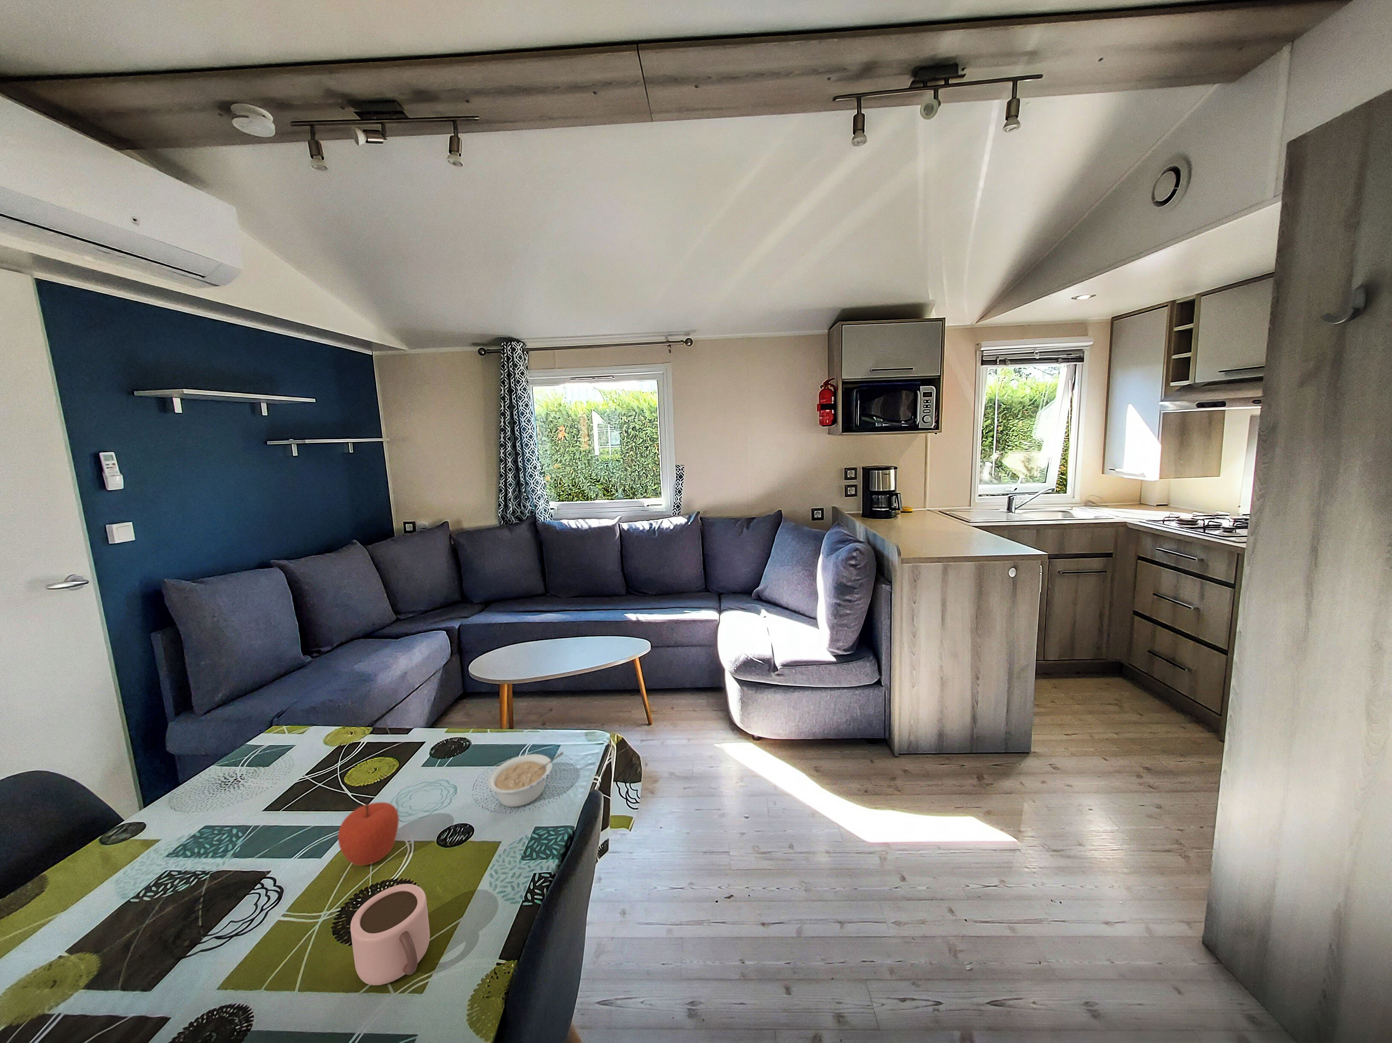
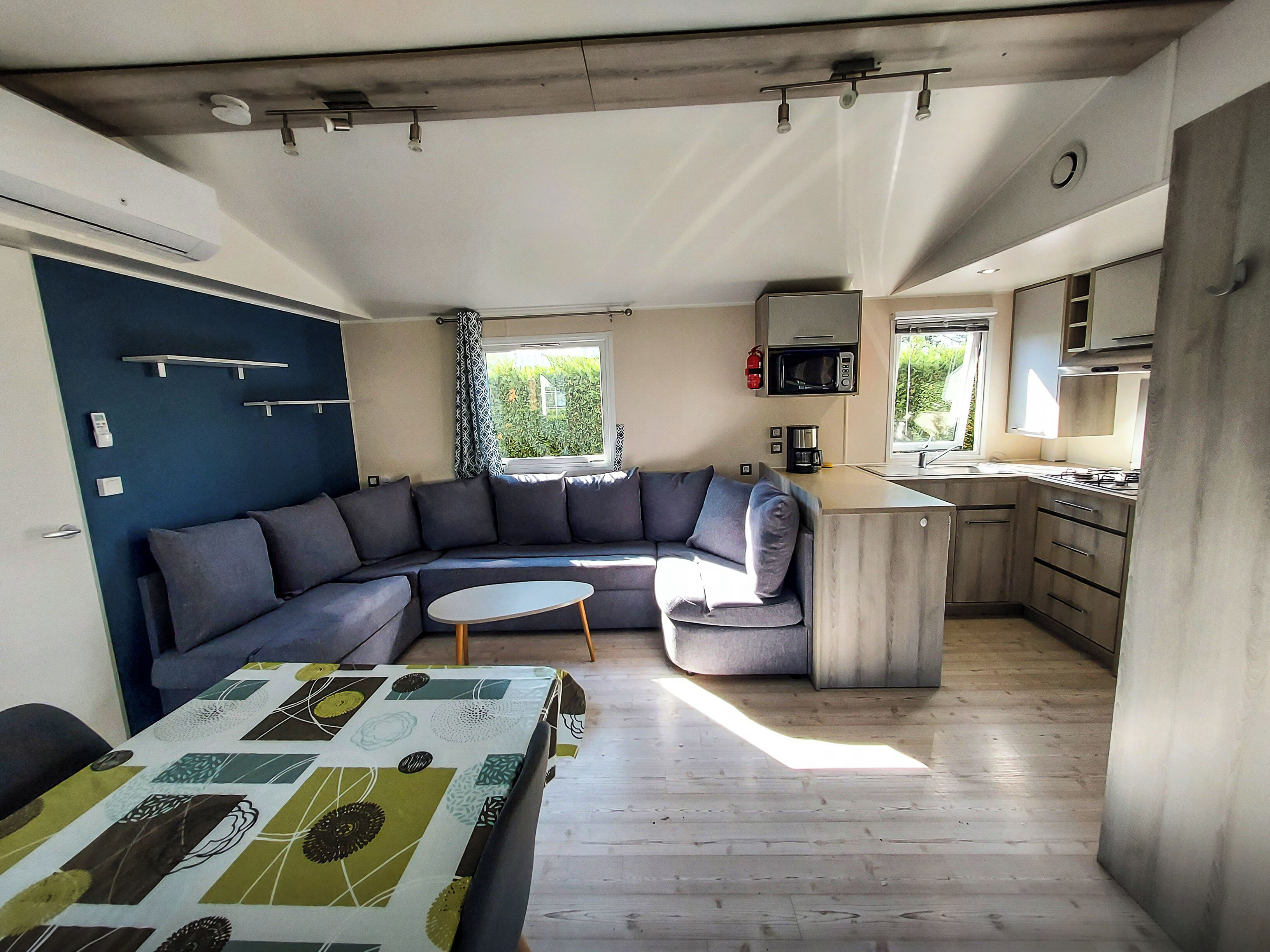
- mug [350,883,431,986]
- fruit [338,802,399,867]
- legume [487,752,564,807]
